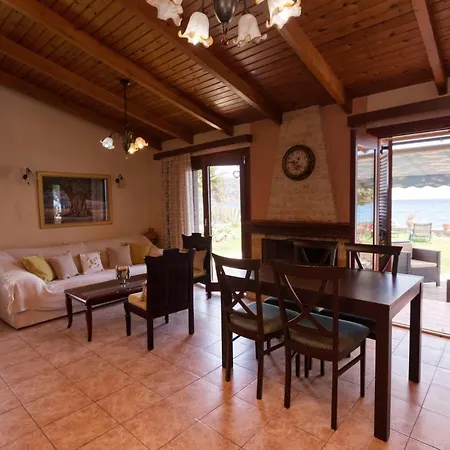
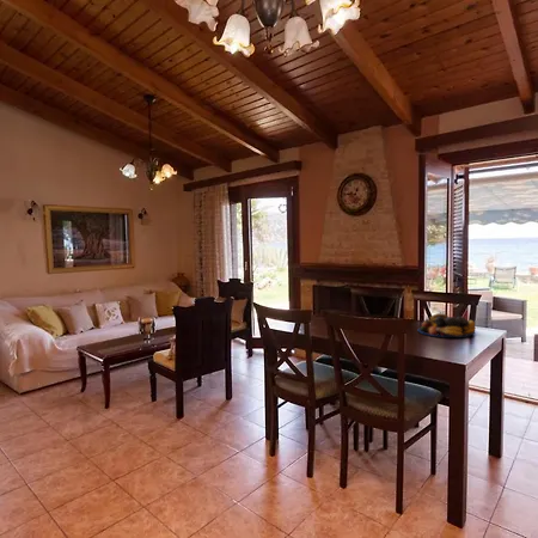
+ fruit bowl [417,312,477,338]
